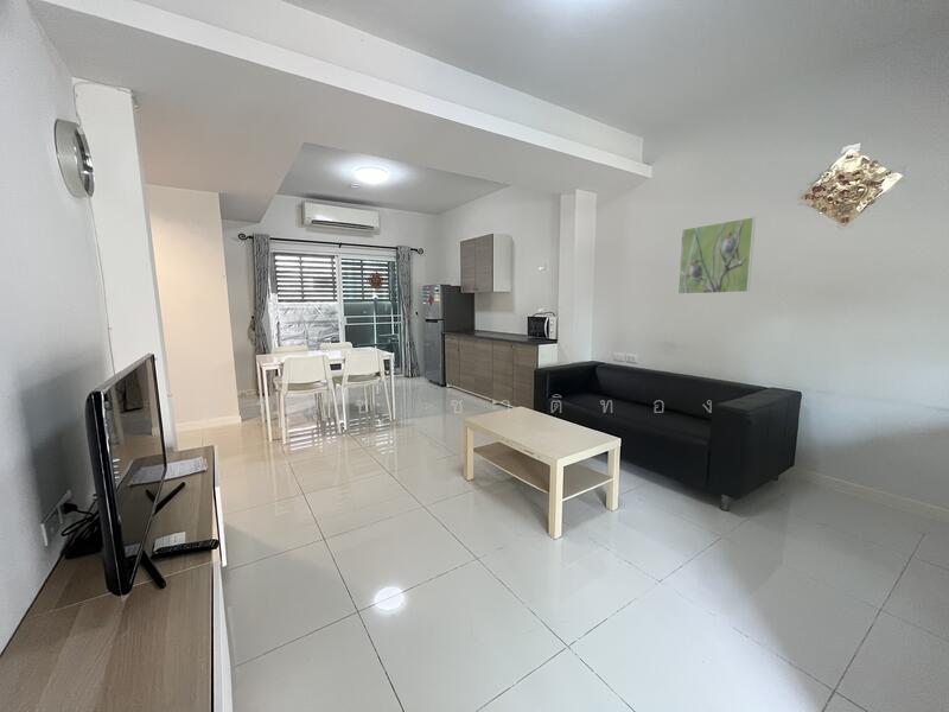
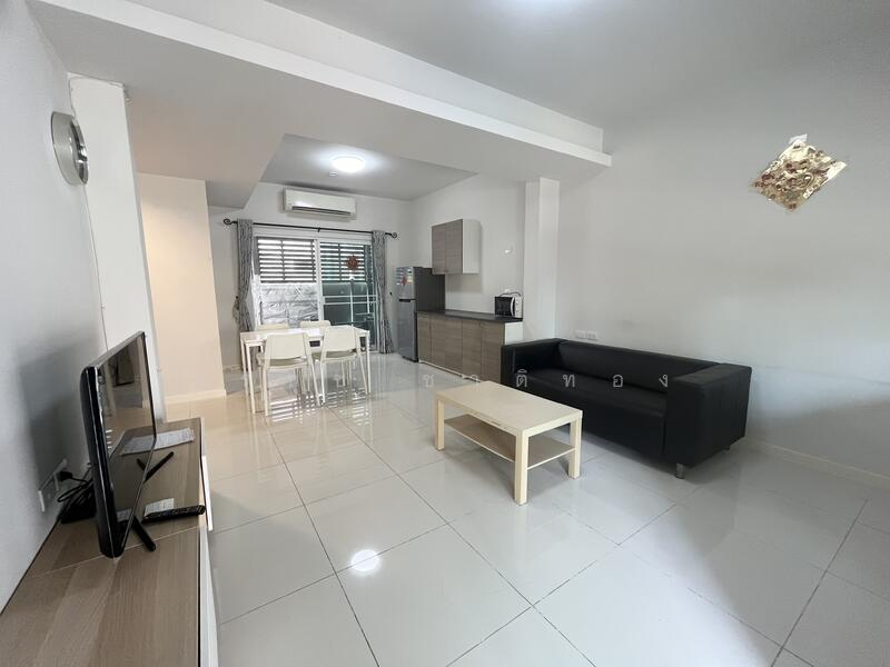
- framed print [677,216,757,295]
